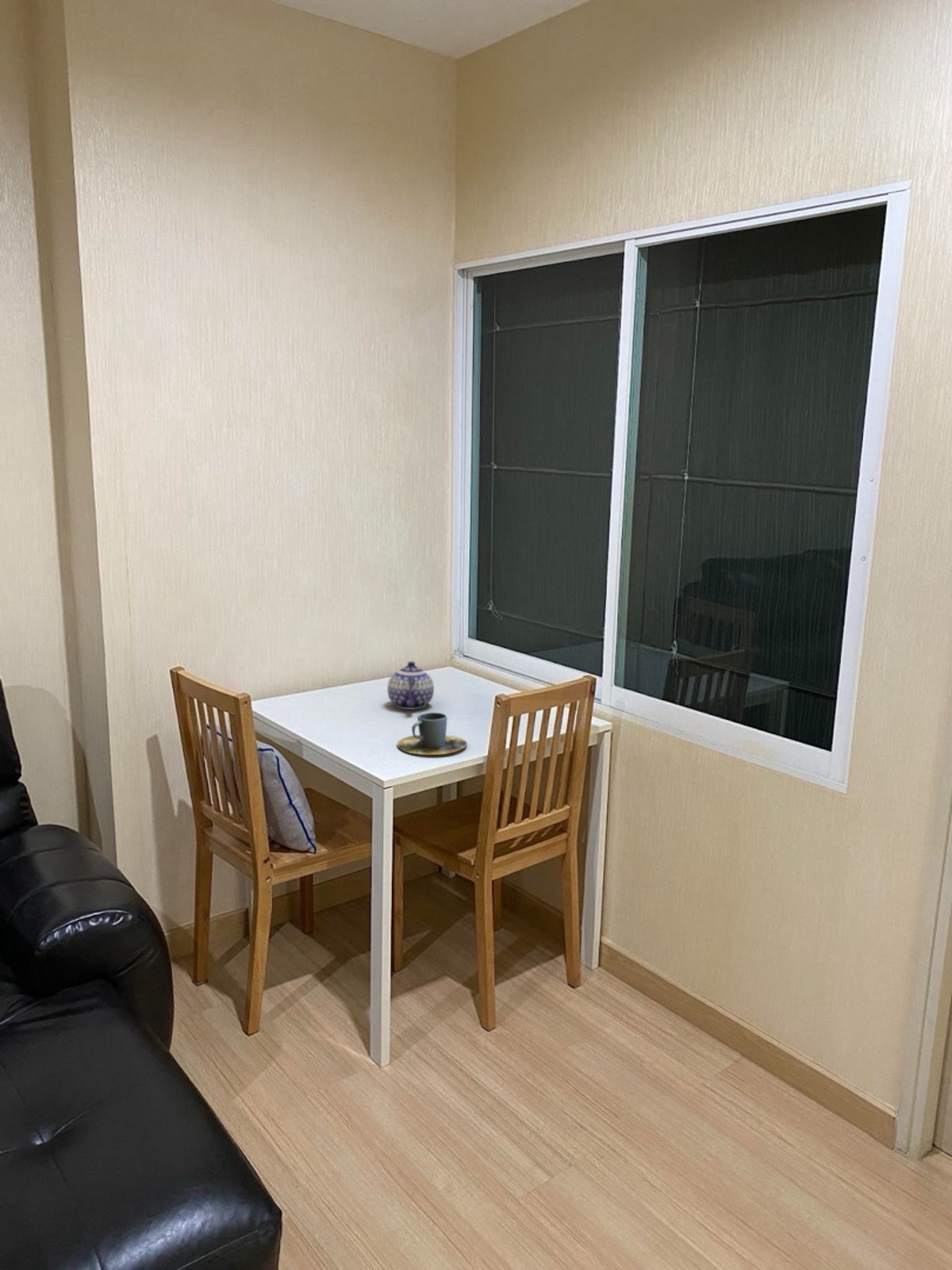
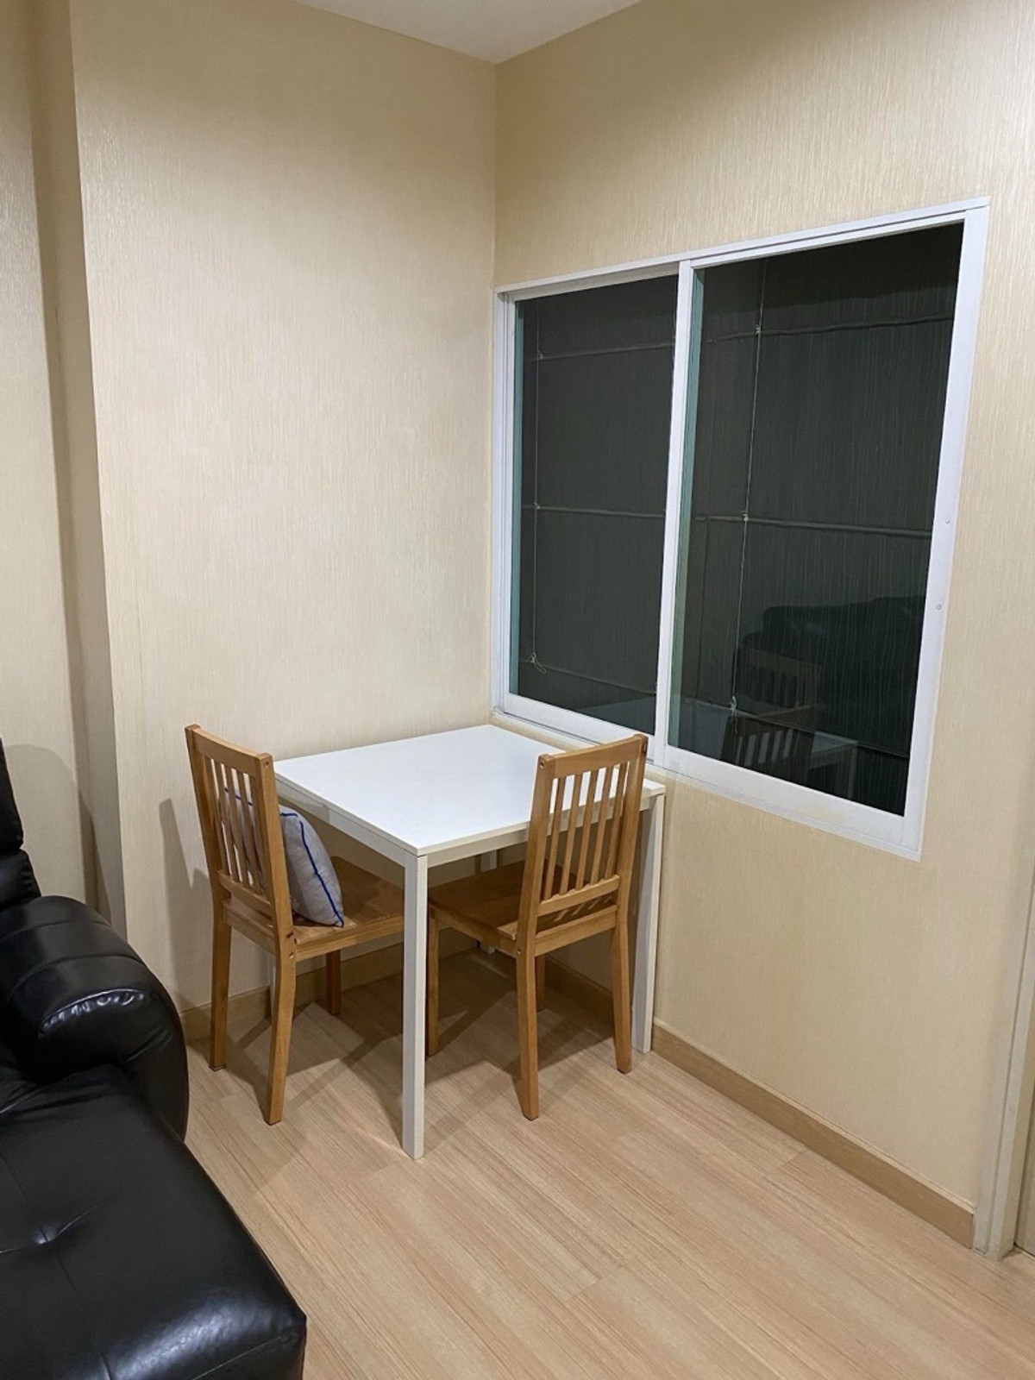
- teapot [386,660,435,710]
- cup [396,711,468,756]
